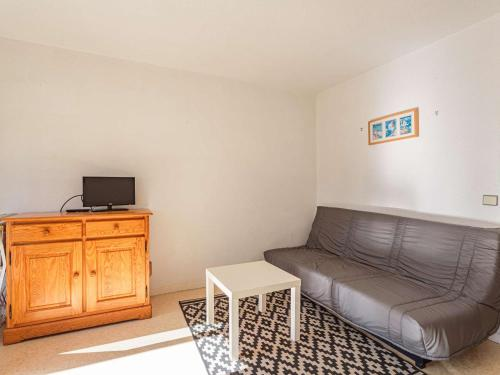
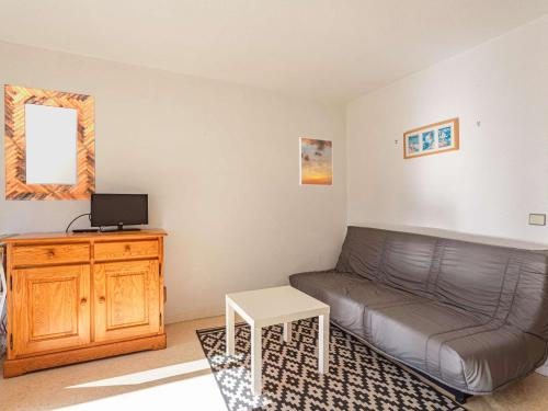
+ home mirror [3,83,96,202]
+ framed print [298,136,334,186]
